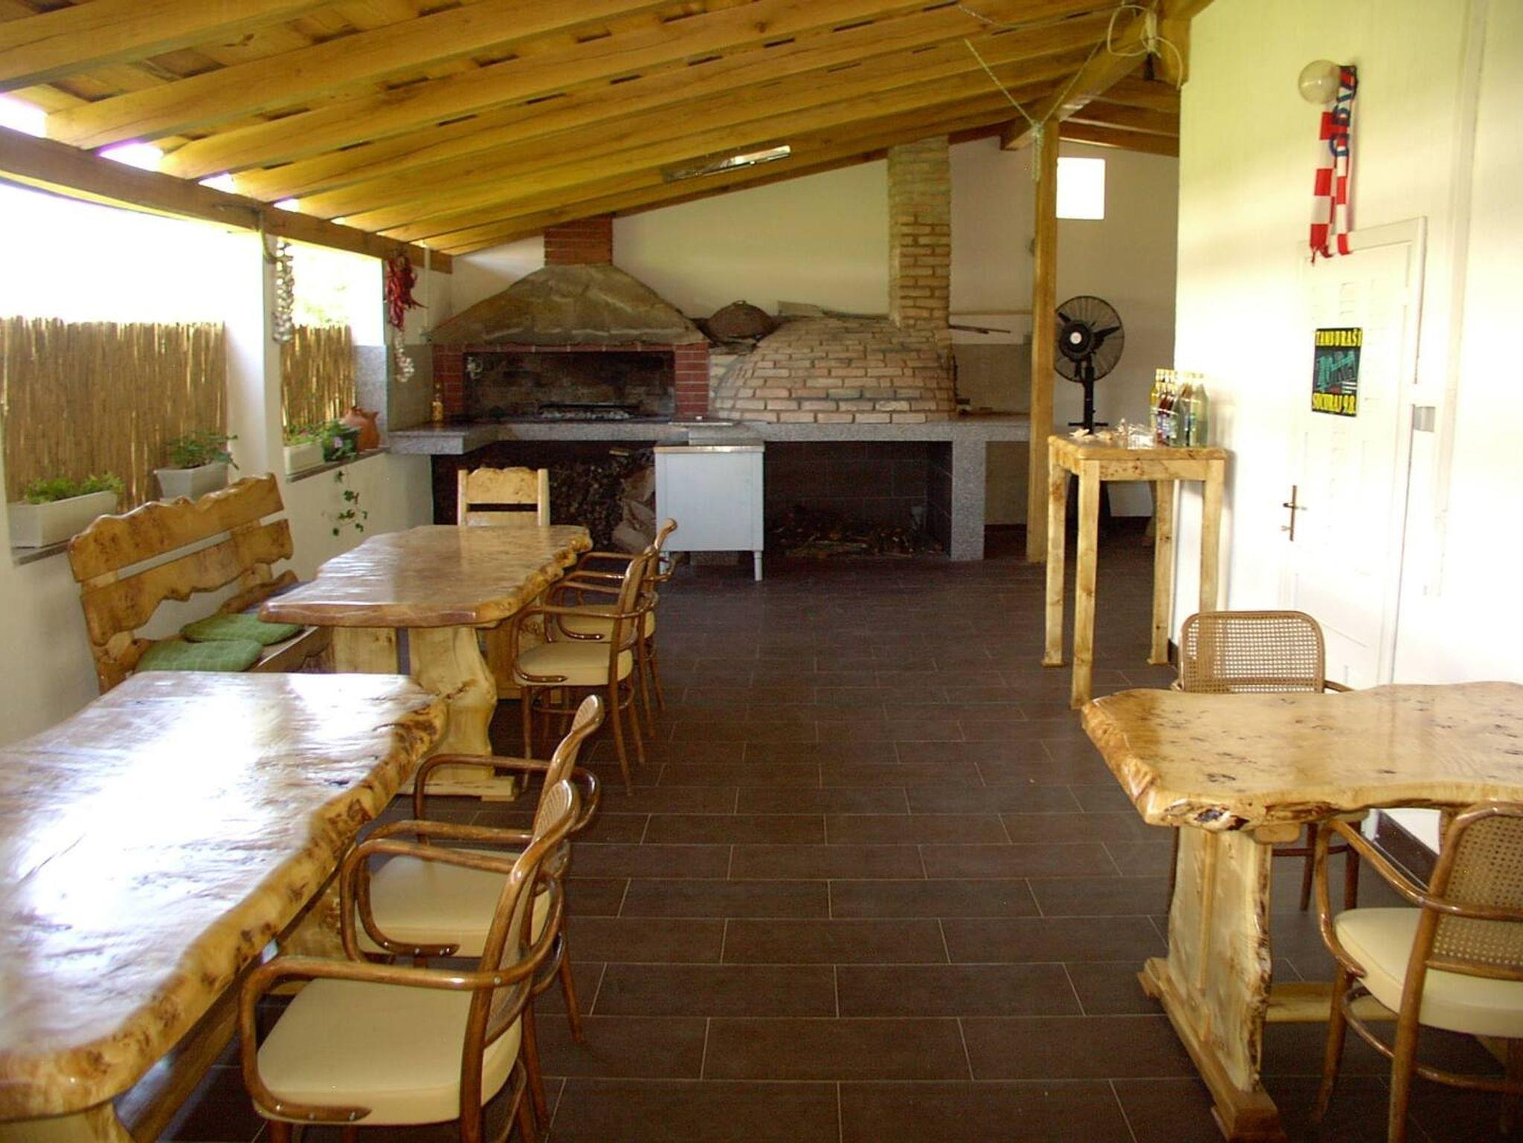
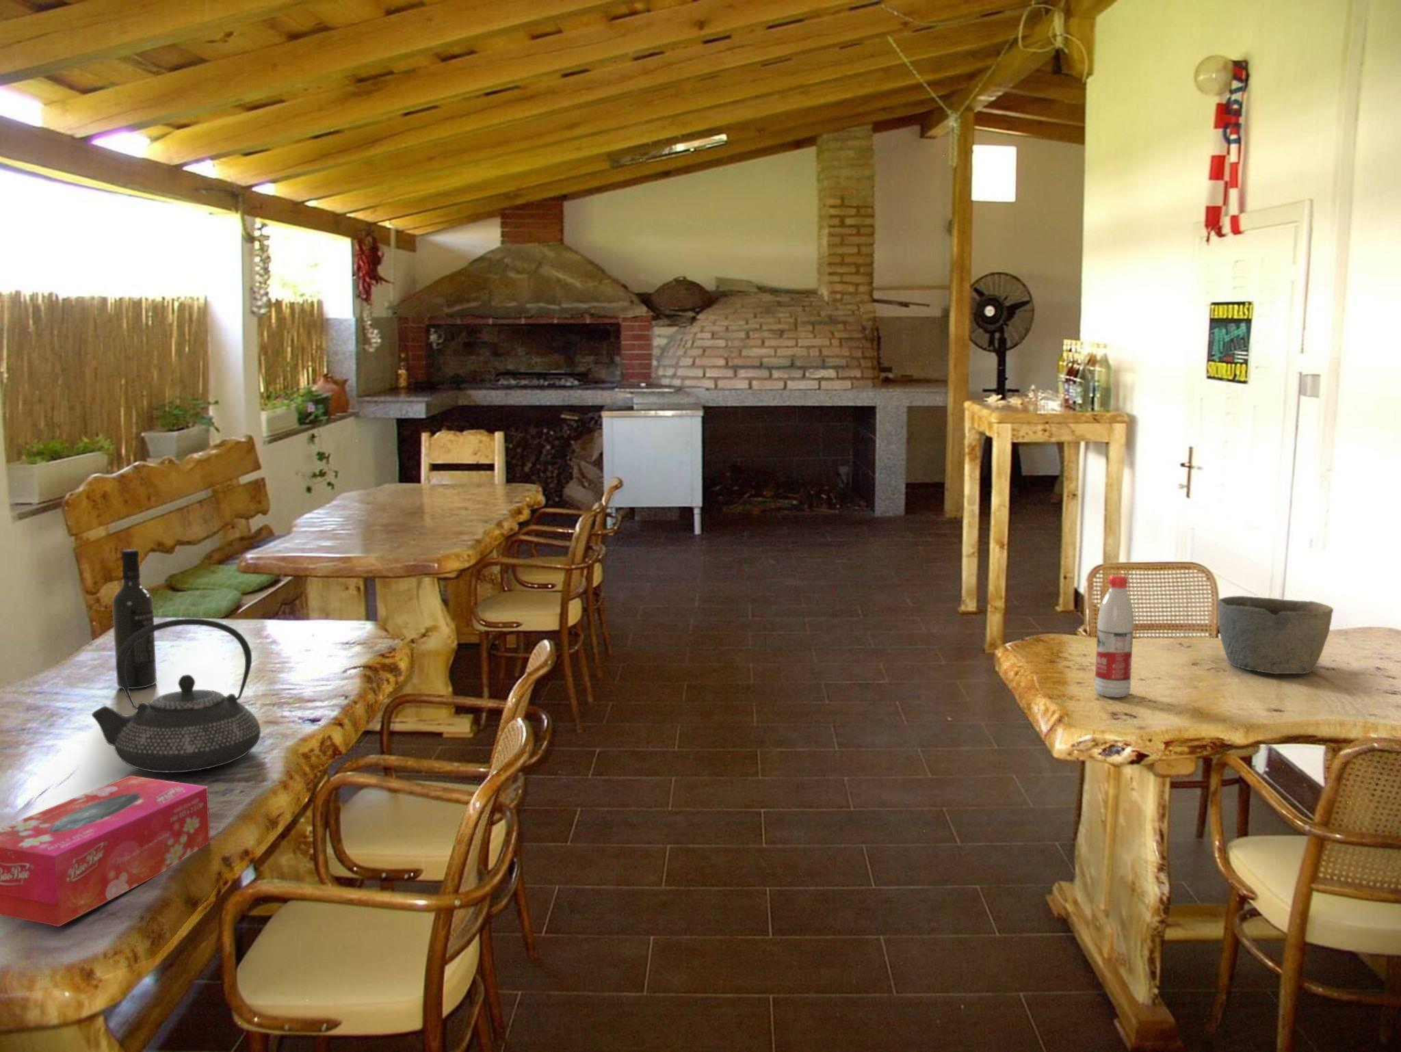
+ tissue box [0,775,211,927]
+ wine bottle [112,548,157,690]
+ teapot [91,618,262,774]
+ water bottle [1094,575,1135,698]
+ bowl [1216,596,1334,674]
